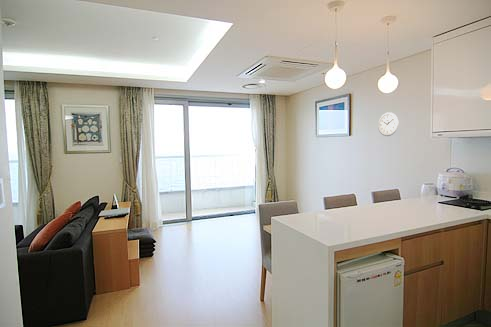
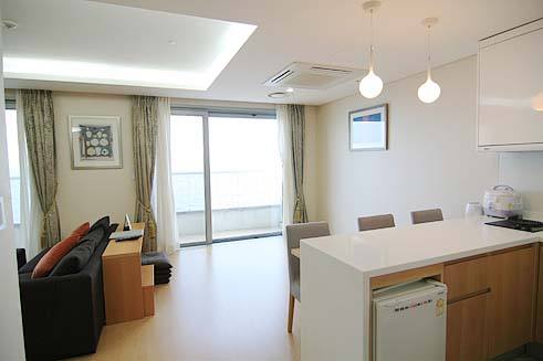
- wall clock [377,111,399,137]
